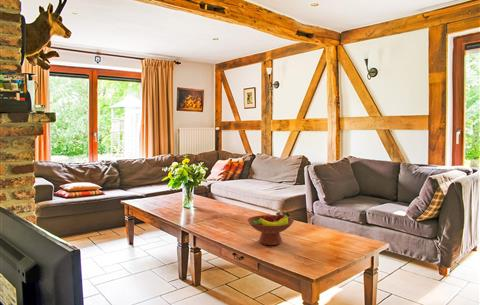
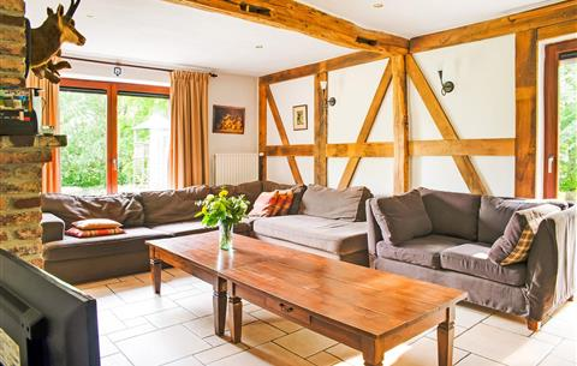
- fruit bowl [246,211,295,246]
